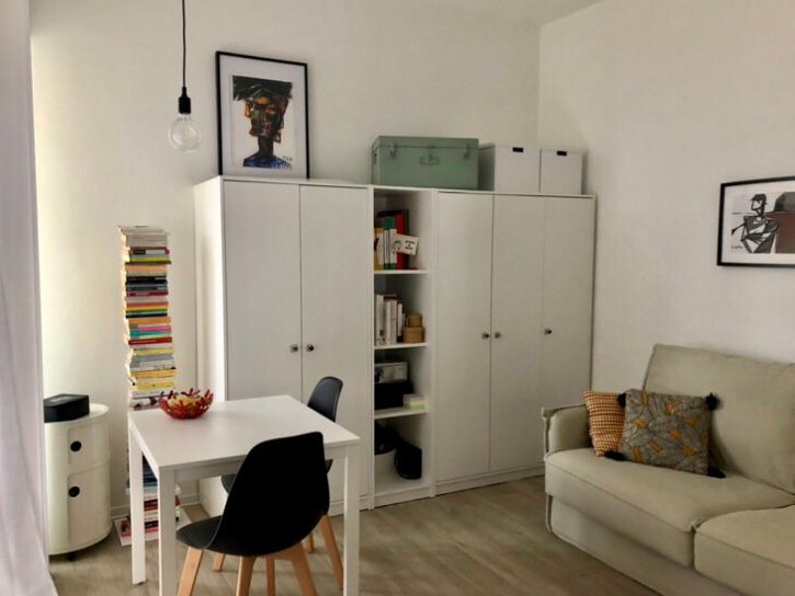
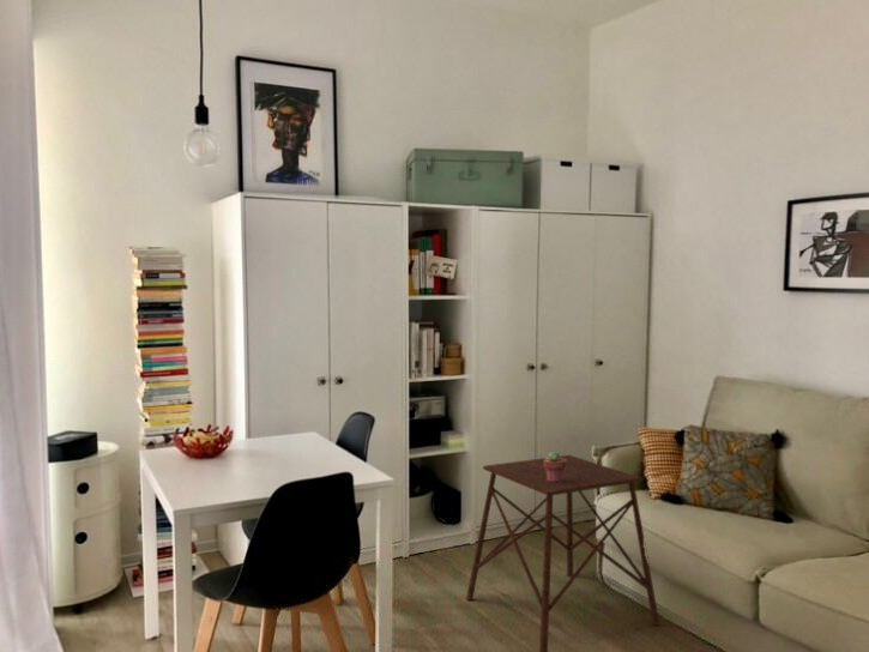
+ side table [465,454,660,652]
+ potted succulent [544,451,567,483]
